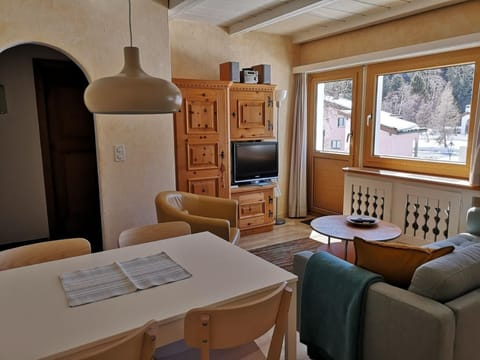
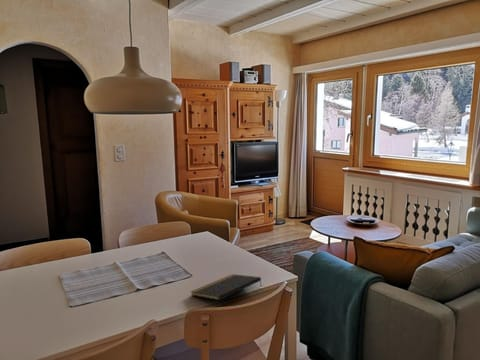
+ notepad [190,273,262,301]
